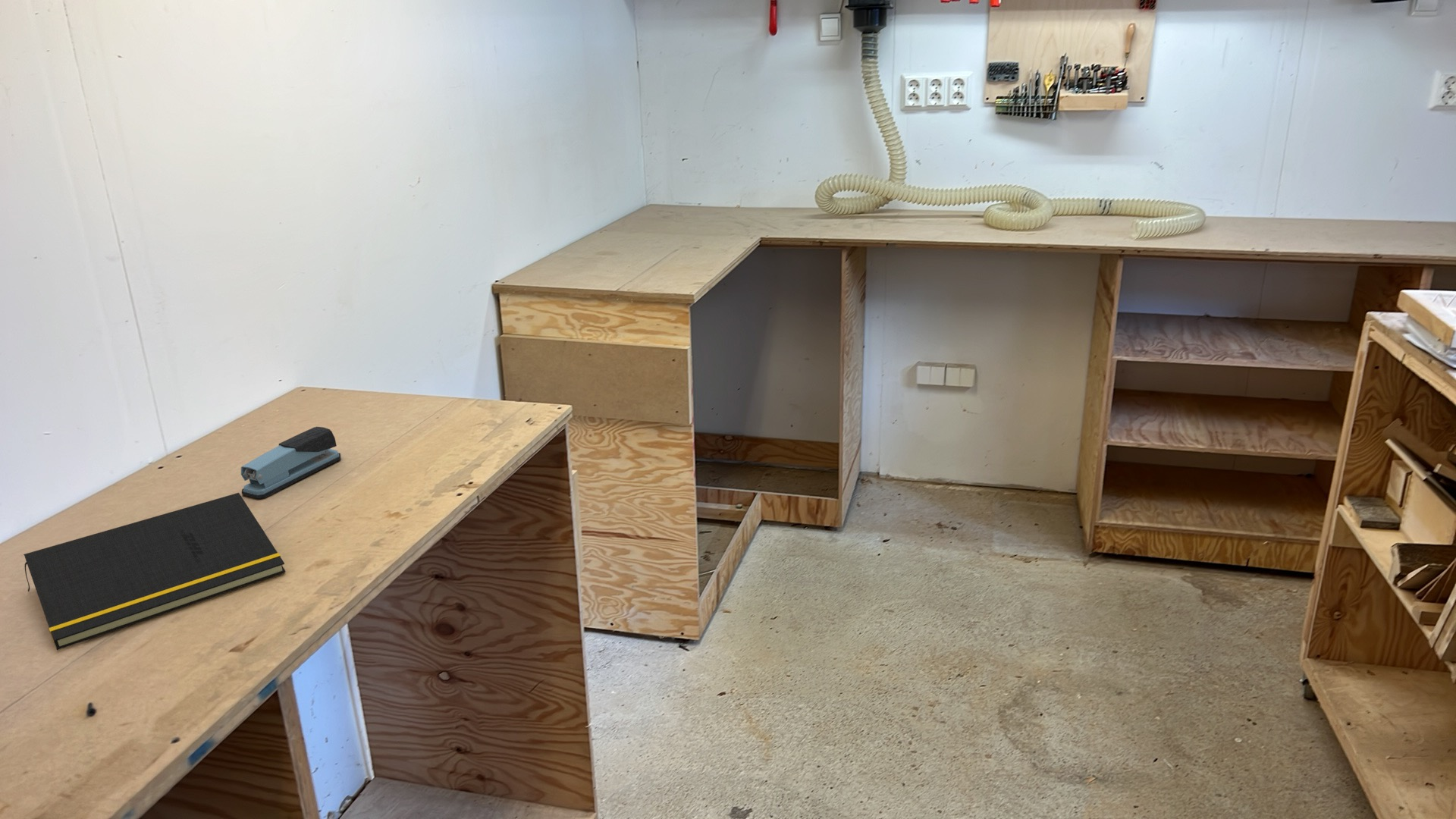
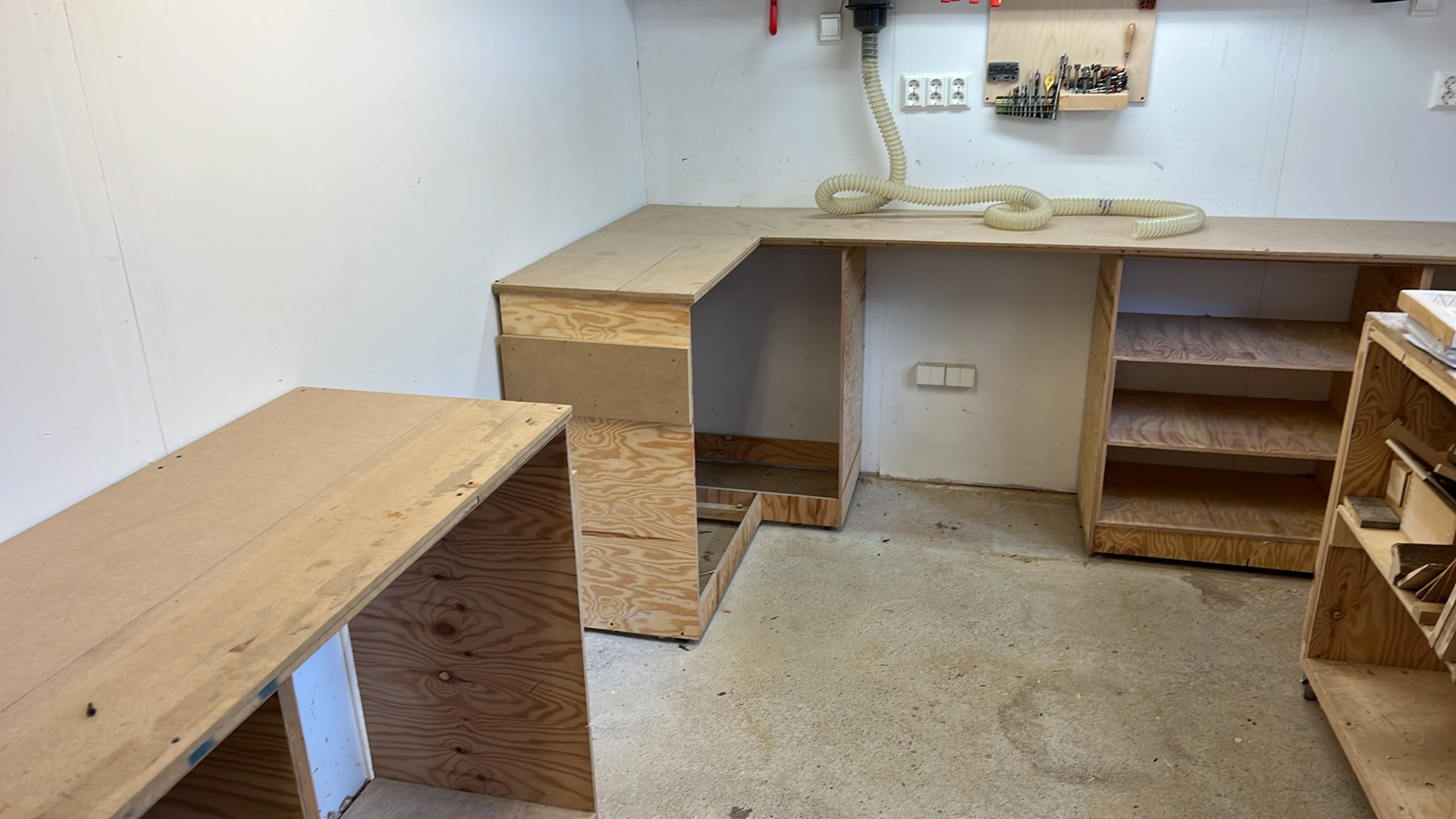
- stapler [240,426,341,500]
- notepad [23,492,287,651]
